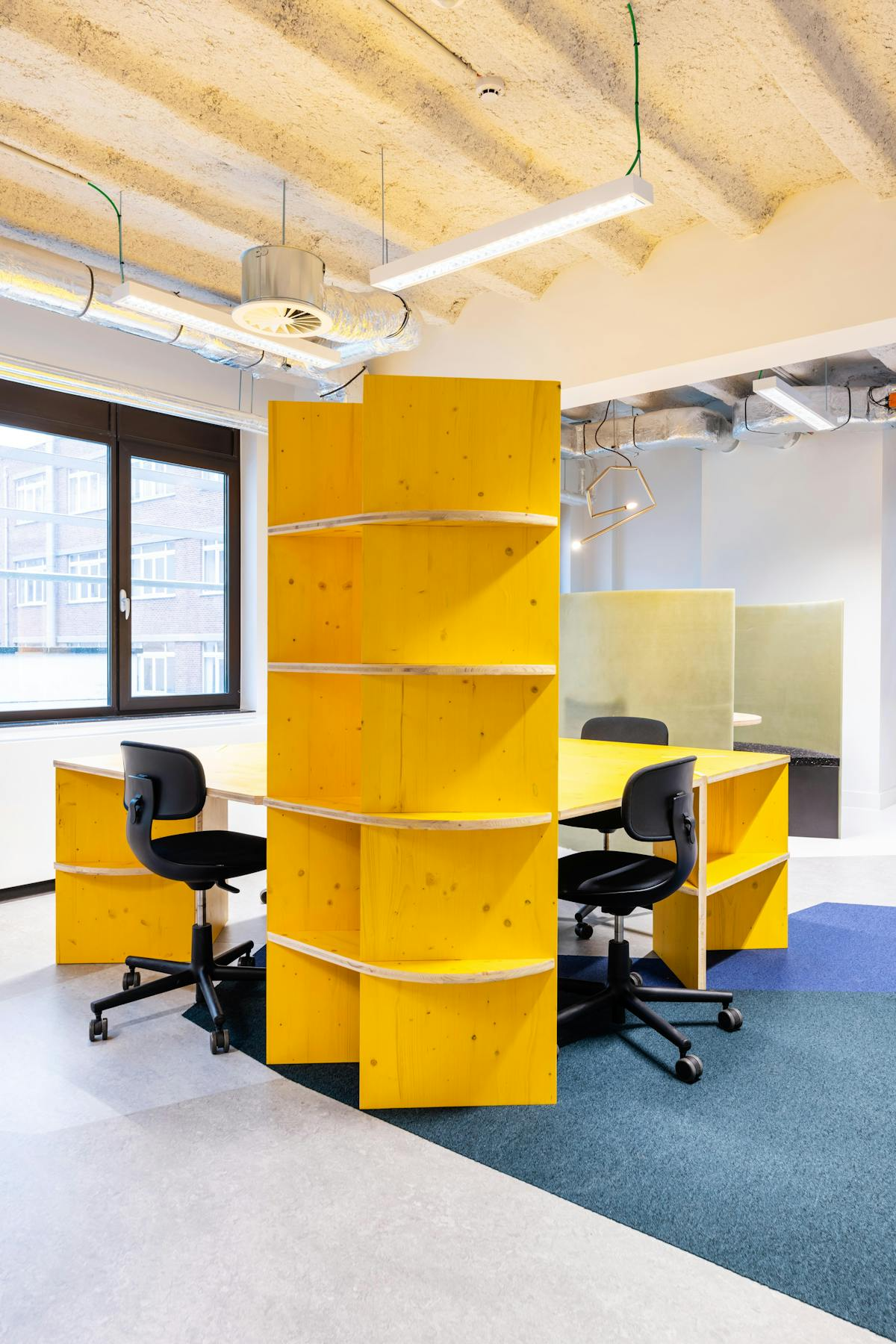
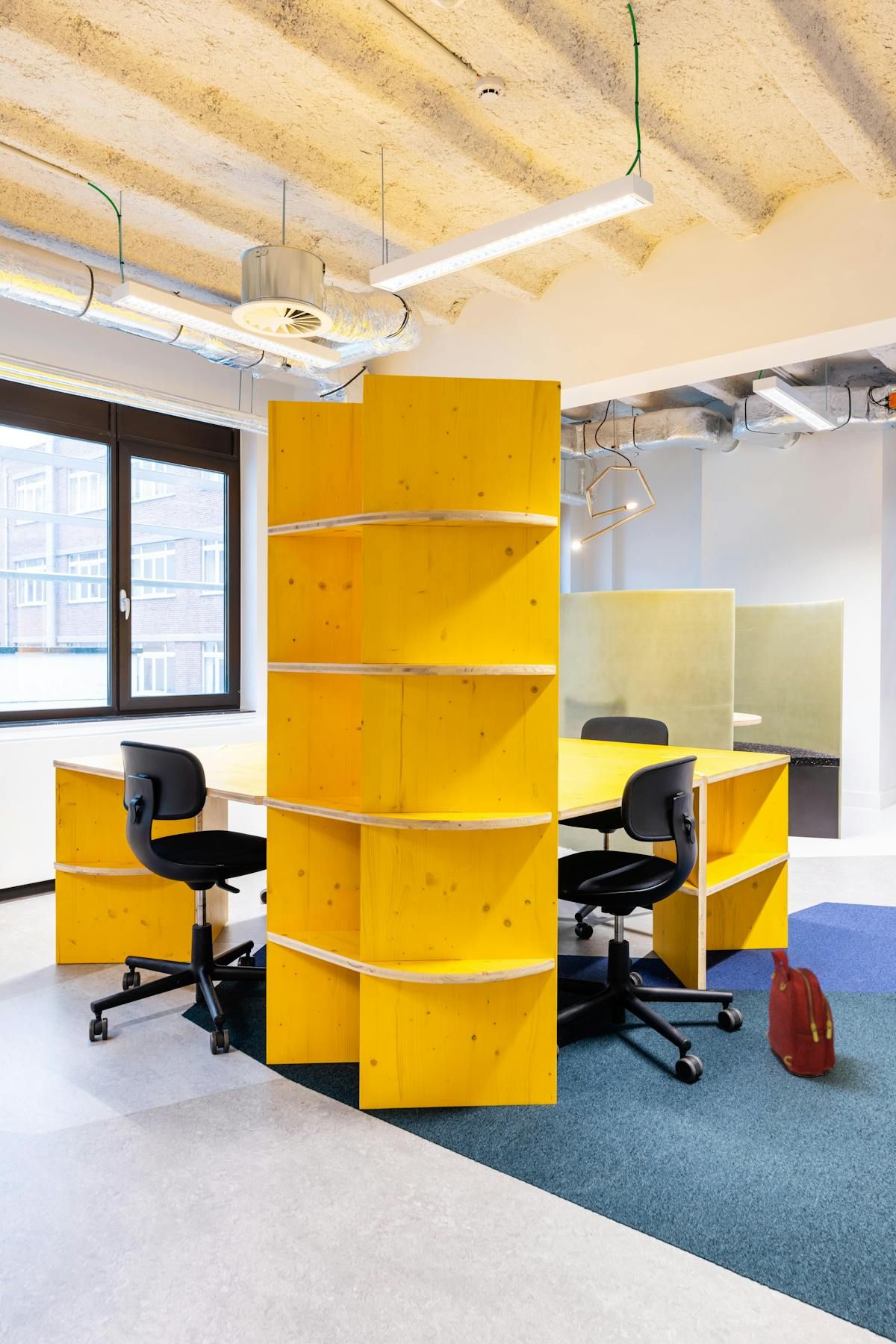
+ backpack [765,948,836,1078]
